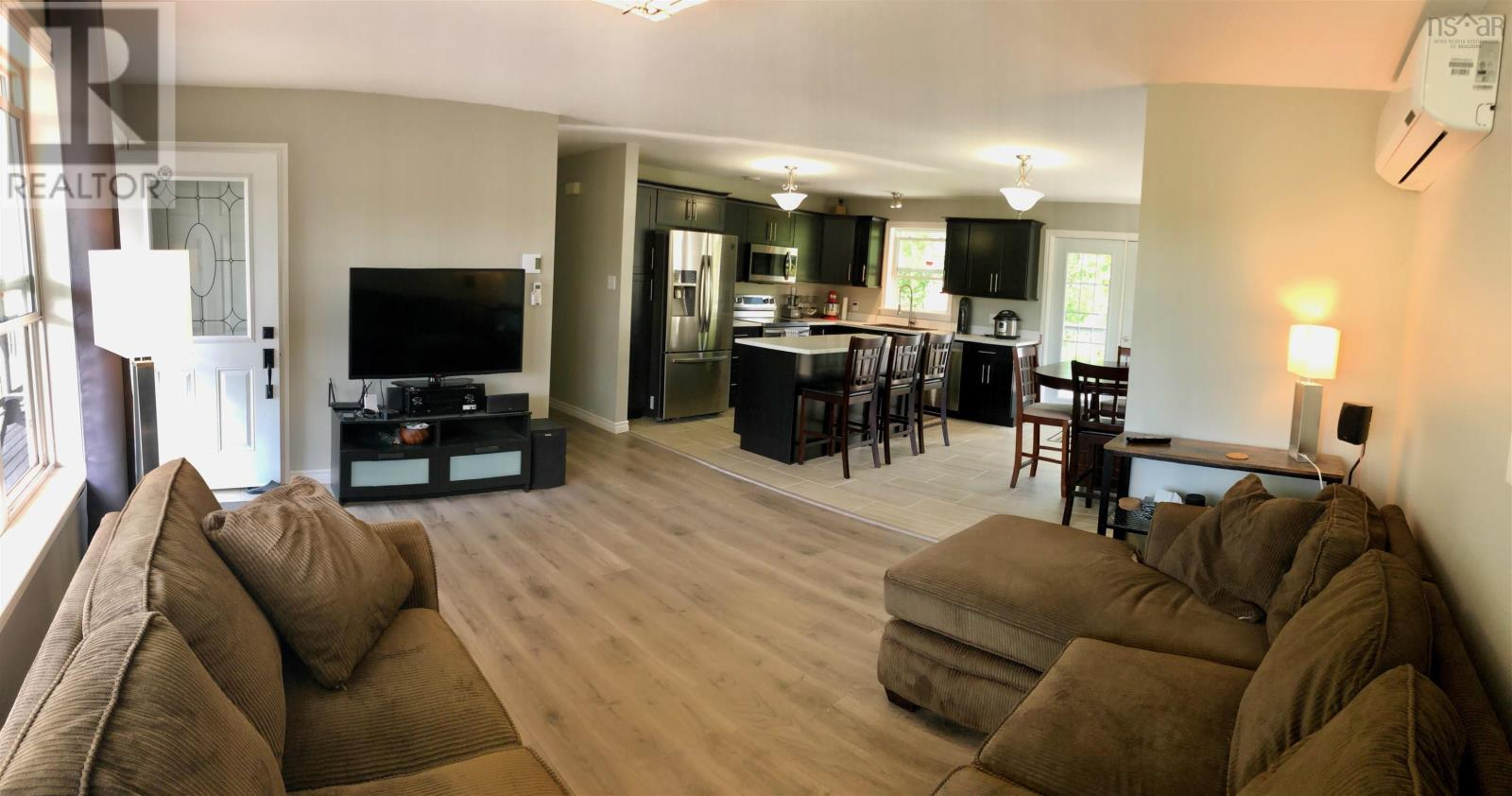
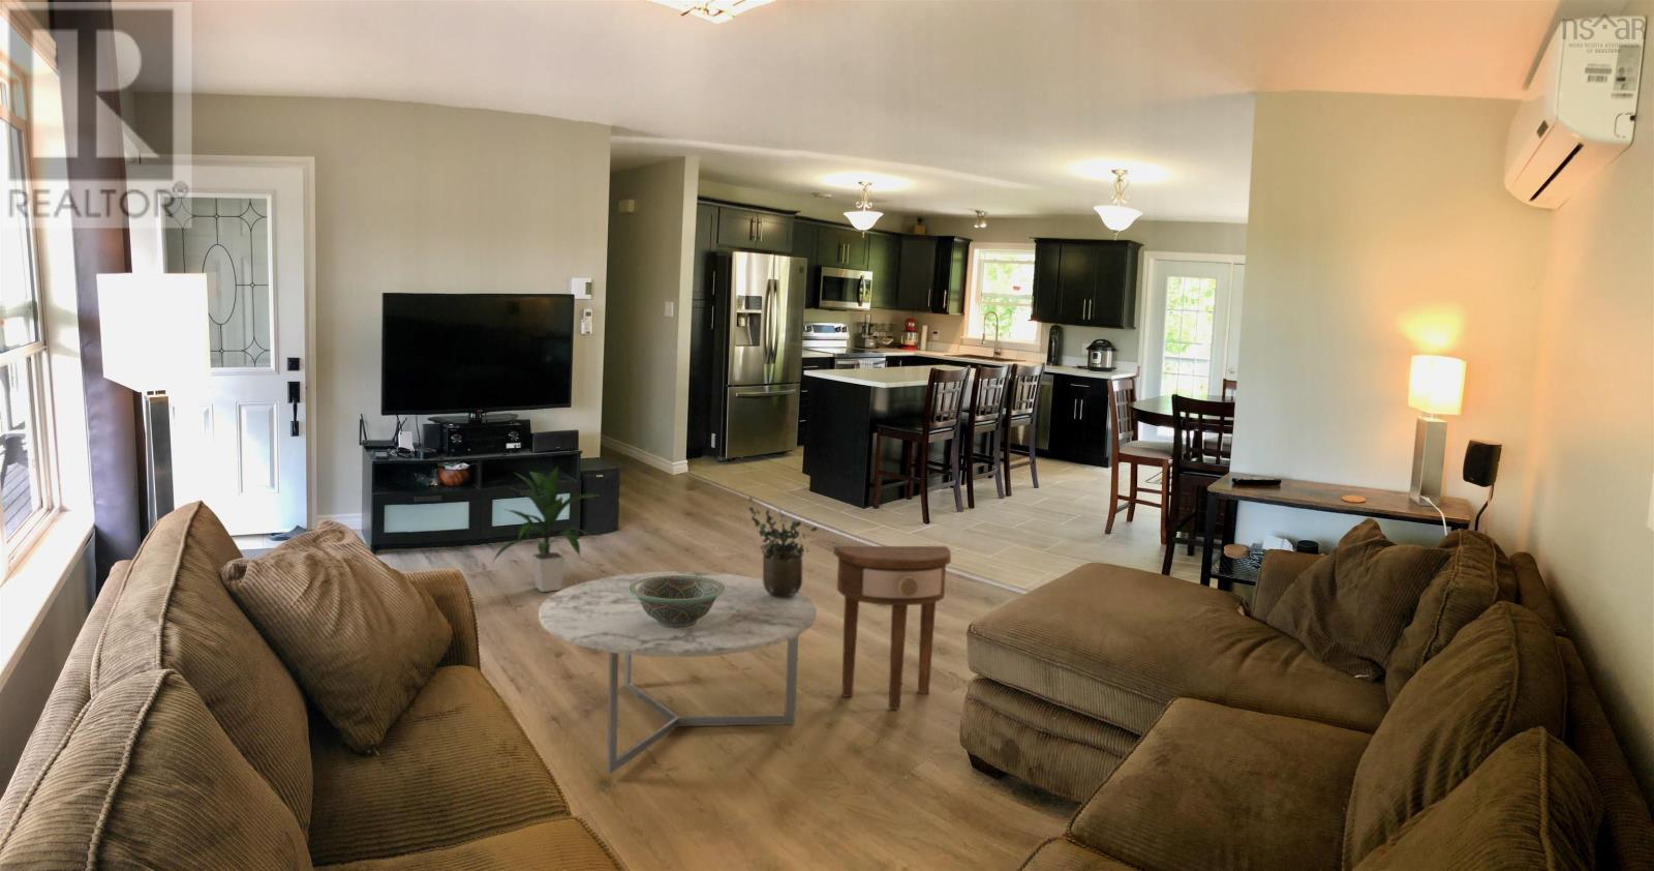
+ potted plant [747,496,818,596]
+ indoor plant [490,464,598,593]
+ decorative bowl [629,574,725,629]
+ coffee table [537,570,817,775]
+ side table [832,545,952,710]
